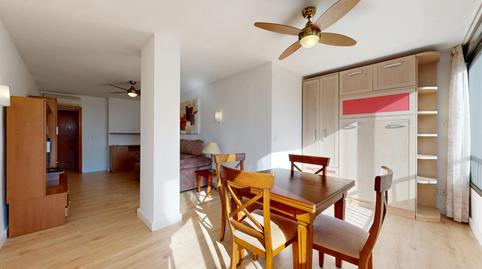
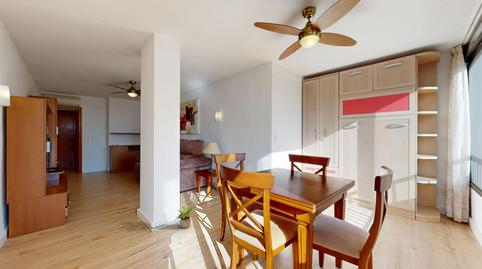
+ potted plant [174,205,195,229]
